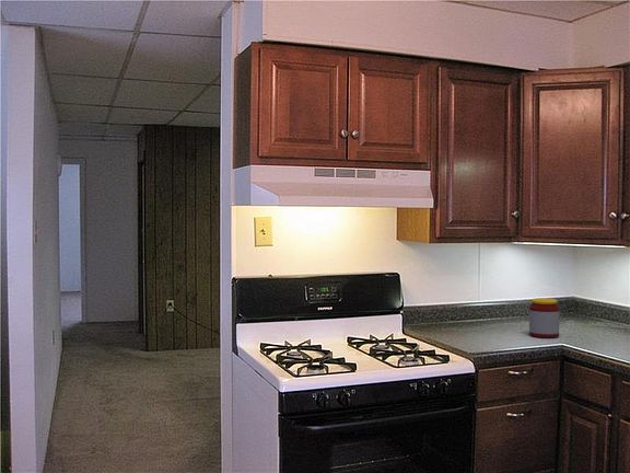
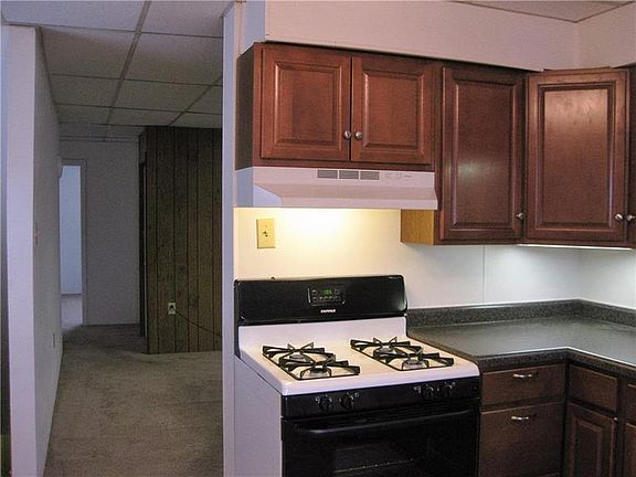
- jar [528,297,560,339]
